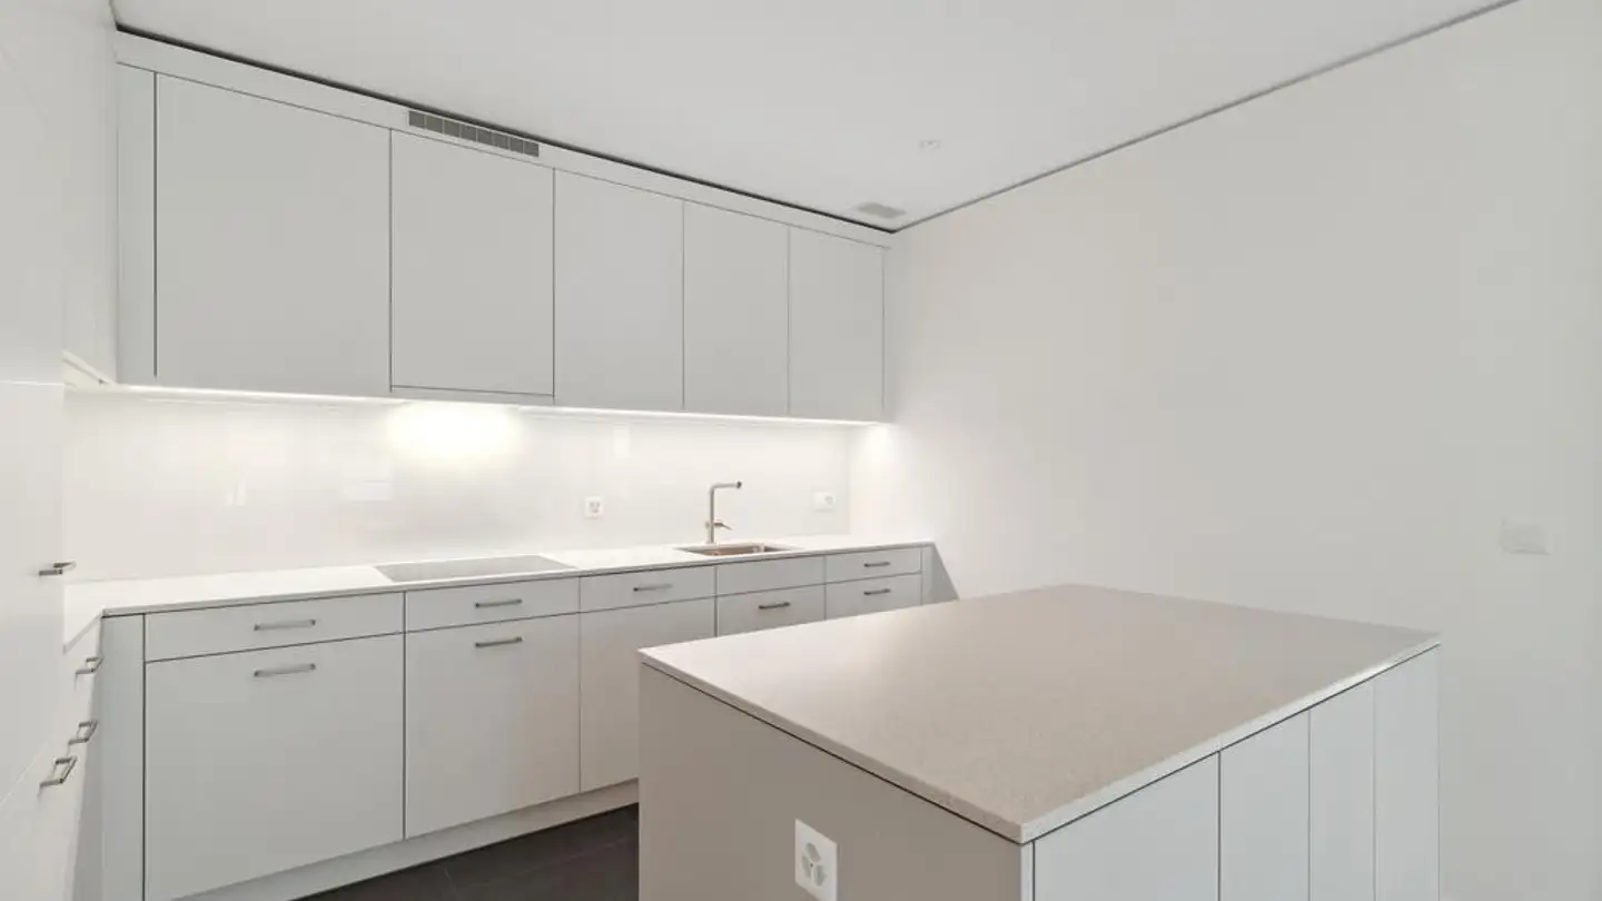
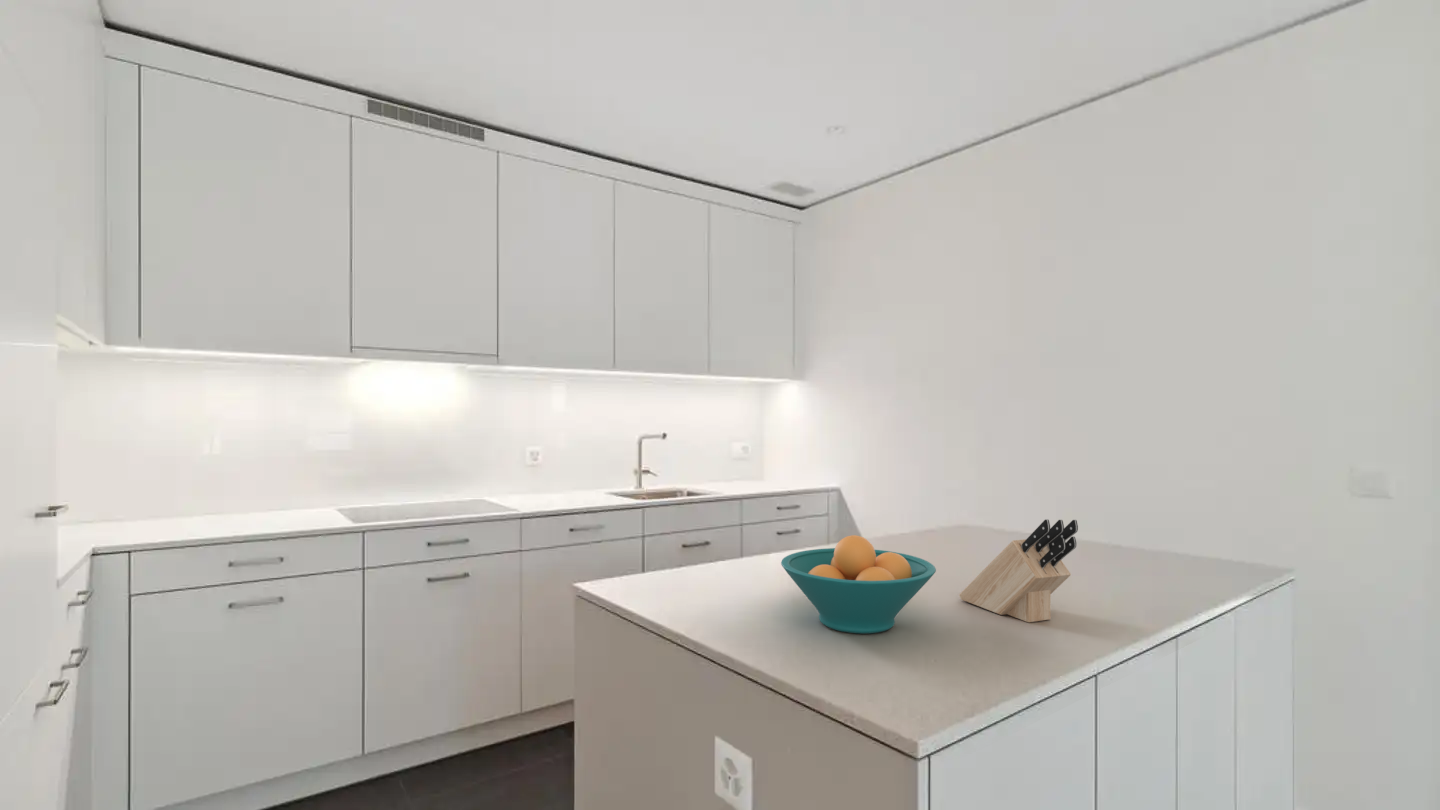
+ fruit bowl [780,534,937,635]
+ knife block [958,518,1079,623]
